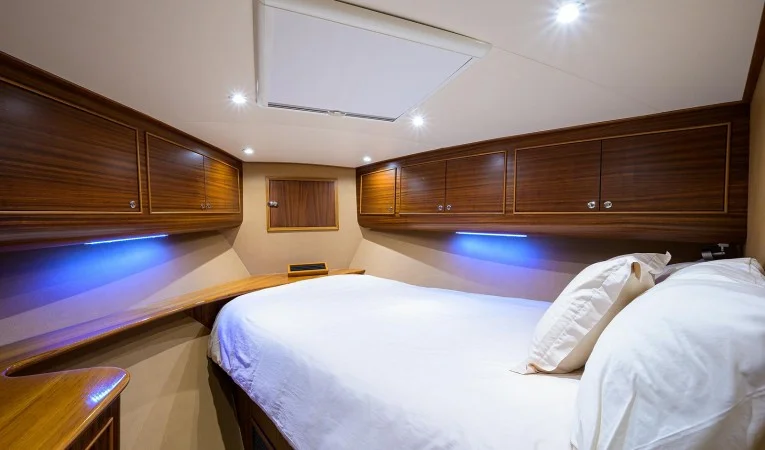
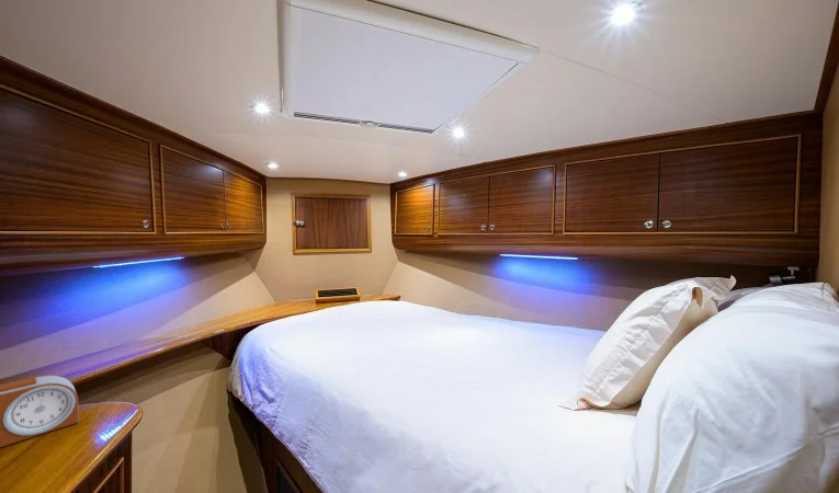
+ alarm clock [0,375,80,448]
